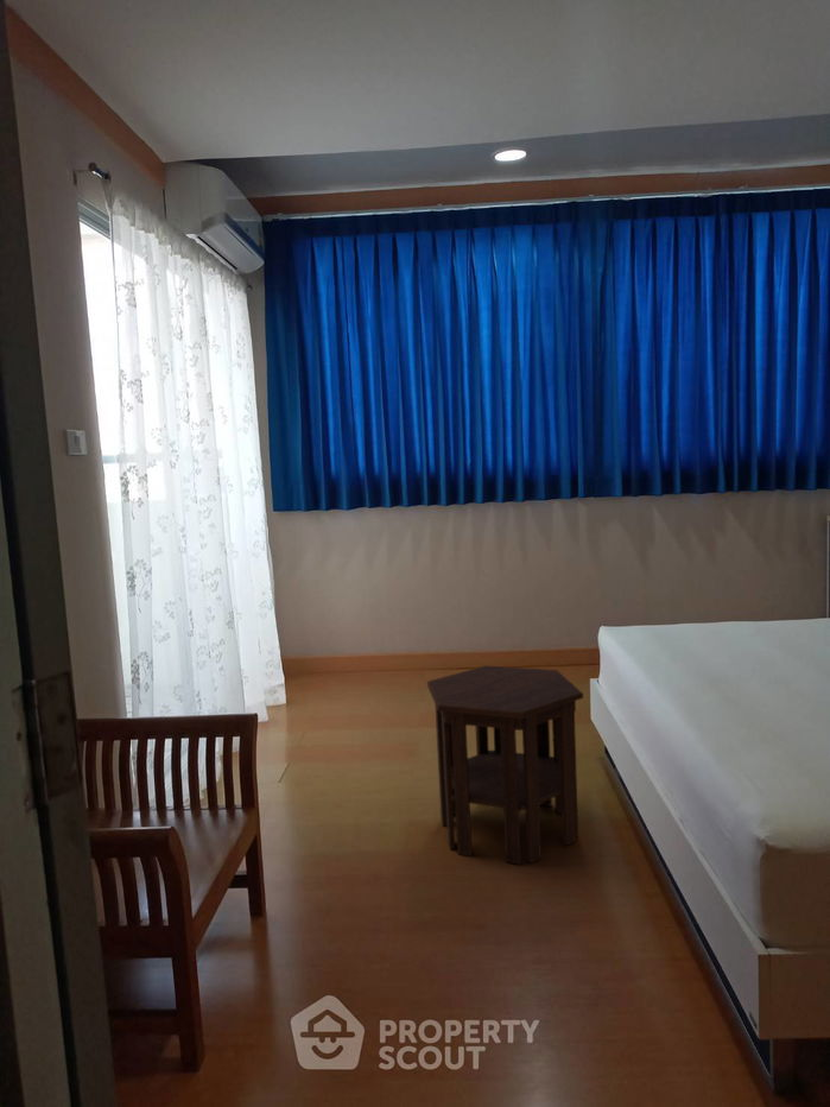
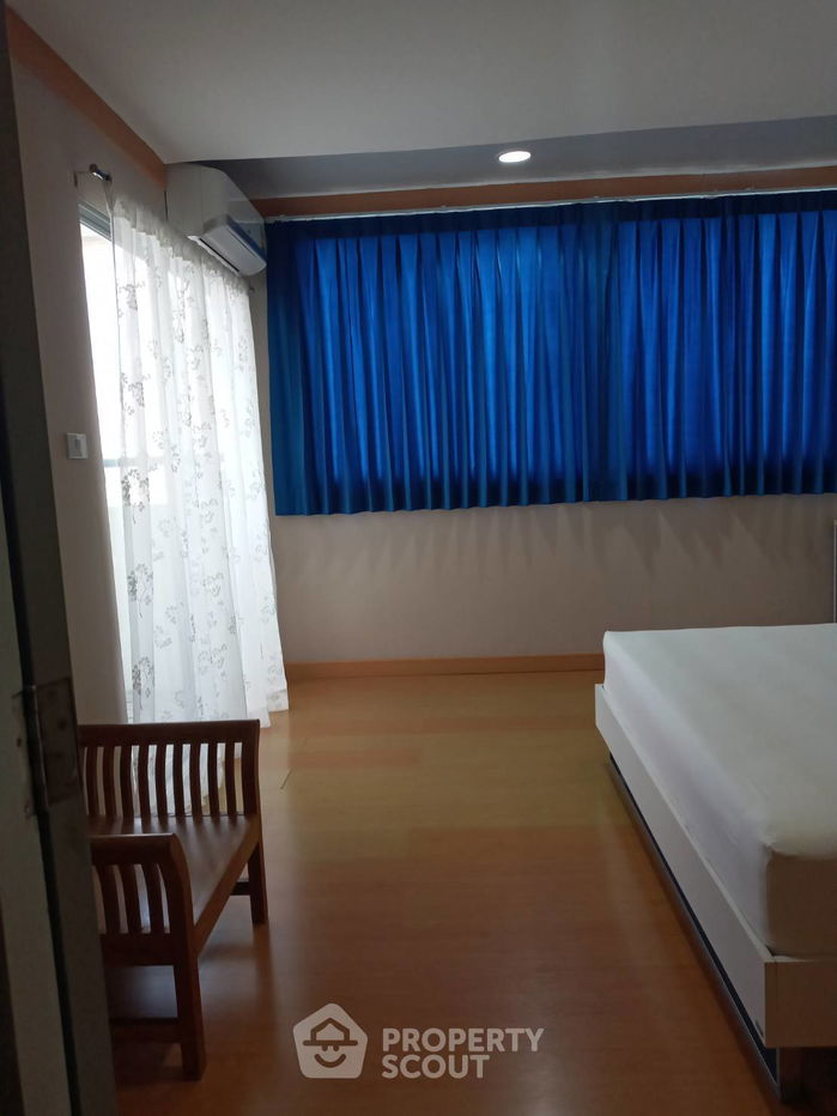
- side table [426,665,584,866]
